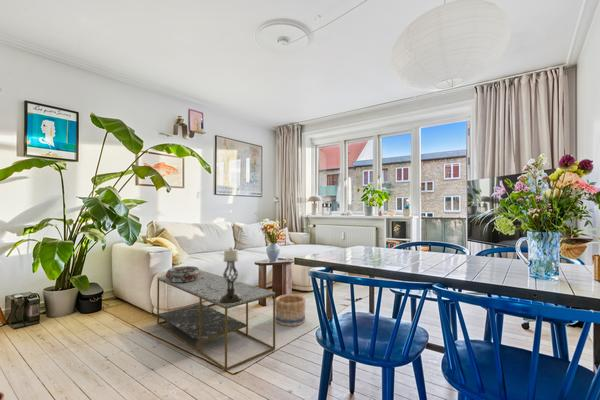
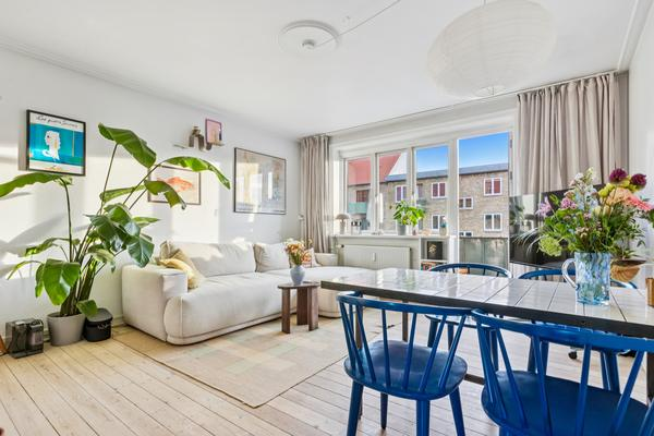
- decorative bowl [165,265,201,282]
- basket [275,293,307,327]
- candle holder [219,247,242,304]
- coffee table [156,269,276,372]
